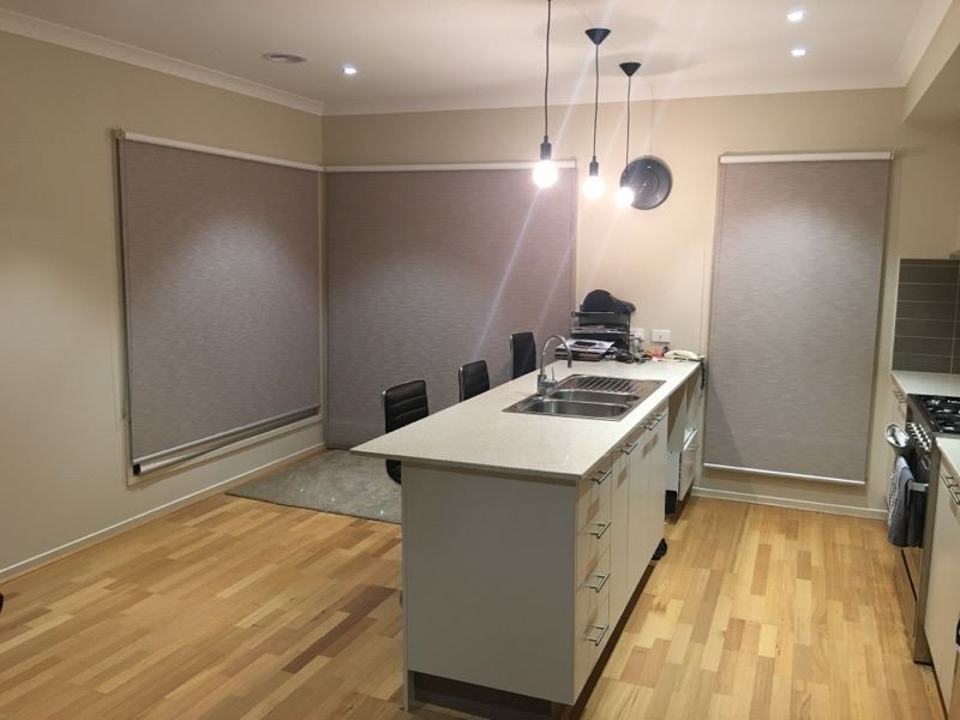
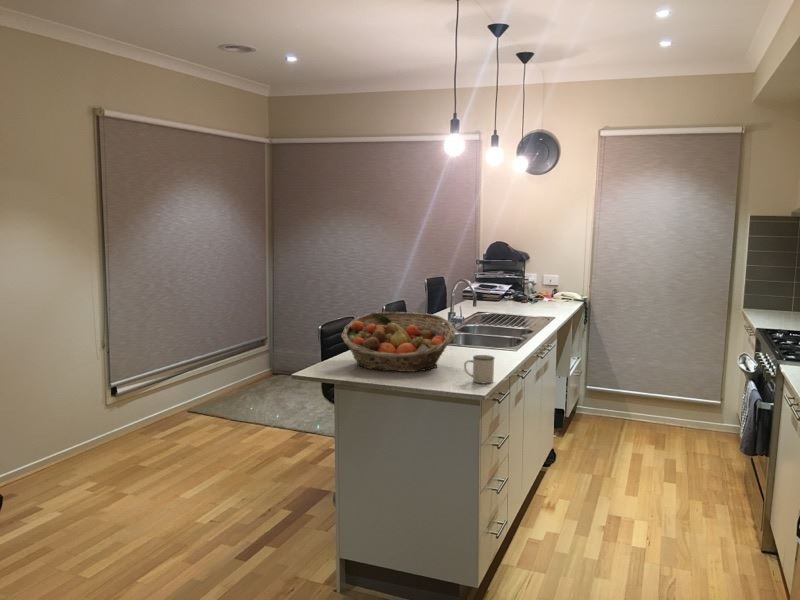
+ fruit basket [340,311,456,373]
+ mug [463,354,495,385]
